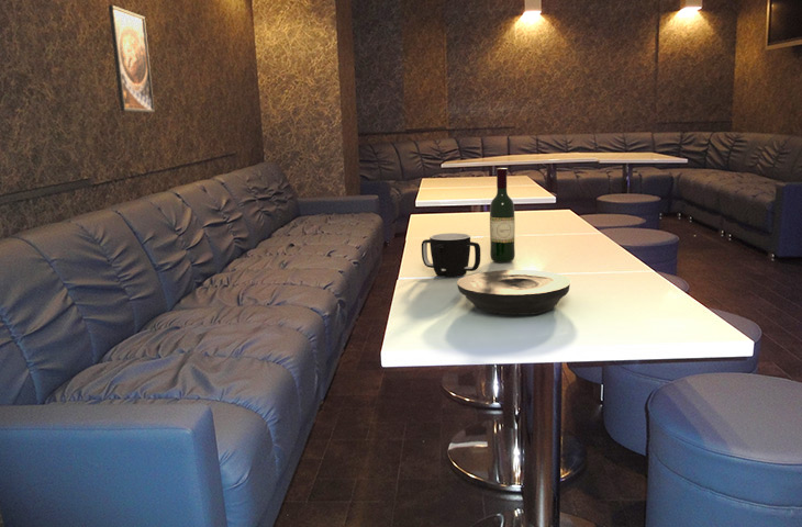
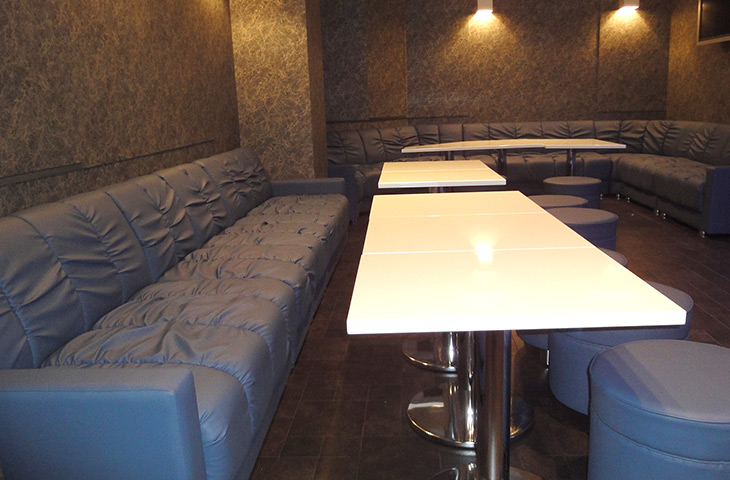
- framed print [108,4,156,114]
- mug [421,232,481,279]
- plate [456,269,571,315]
- wine bottle [489,167,516,264]
